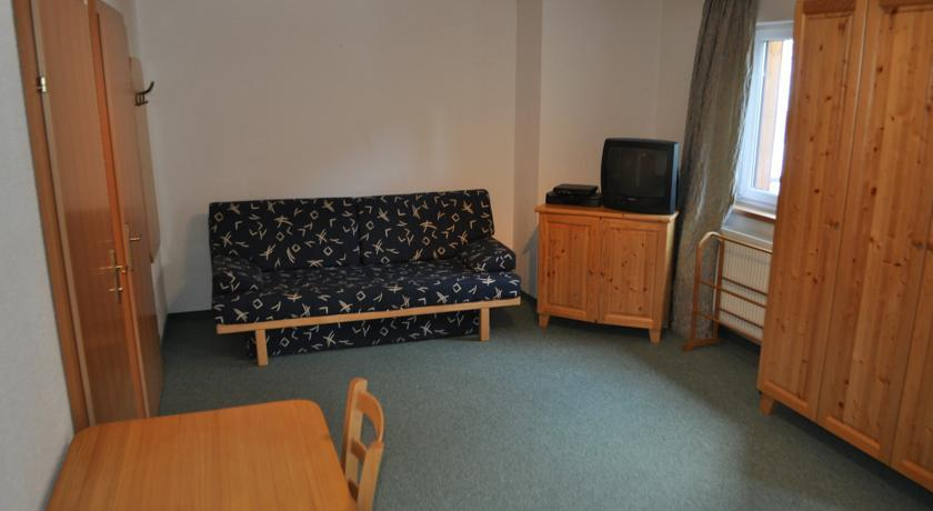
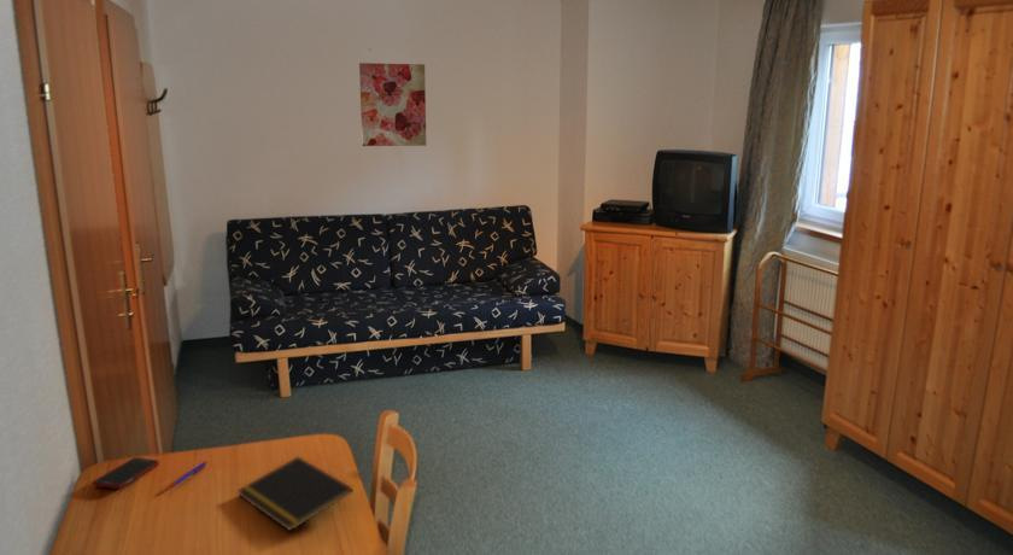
+ cell phone [92,456,160,490]
+ notepad [236,456,355,532]
+ pen [168,460,209,490]
+ wall art [358,62,427,147]
